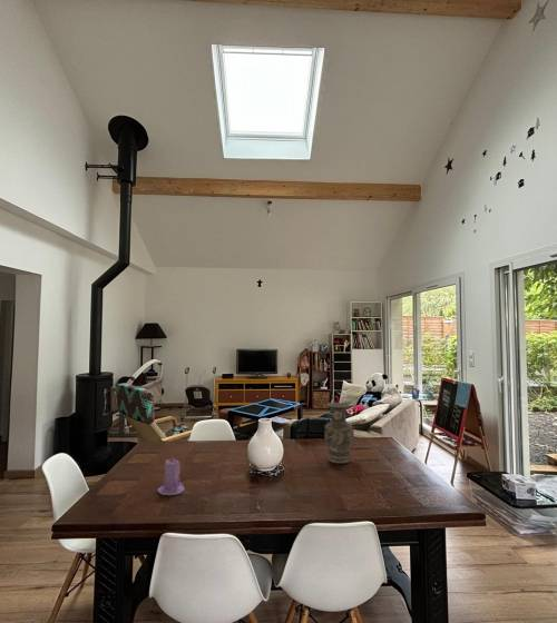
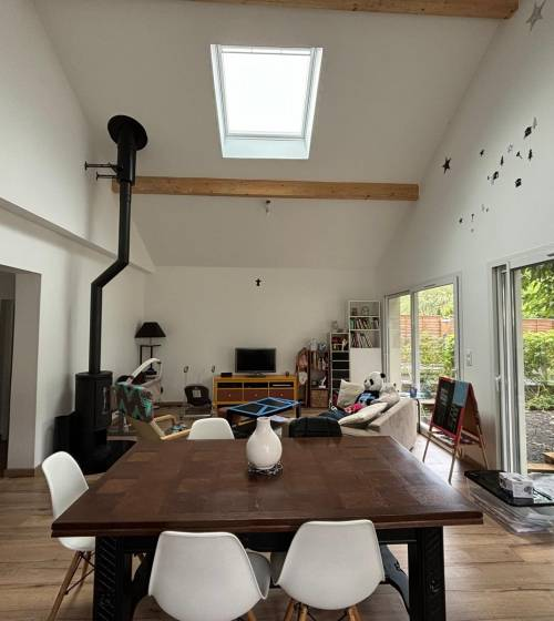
- candle [157,455,185,496]
- vase [323,402,355,465]
